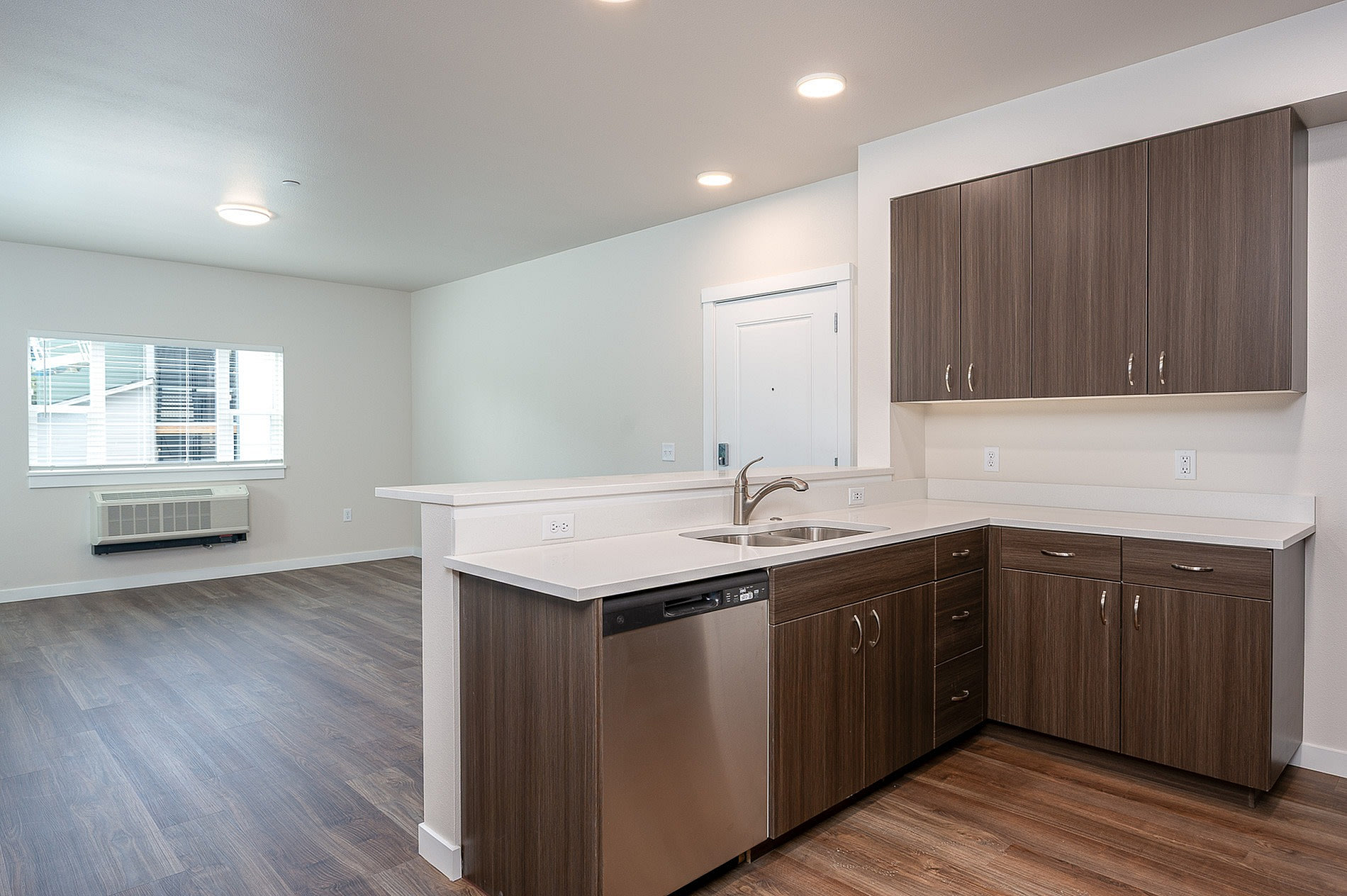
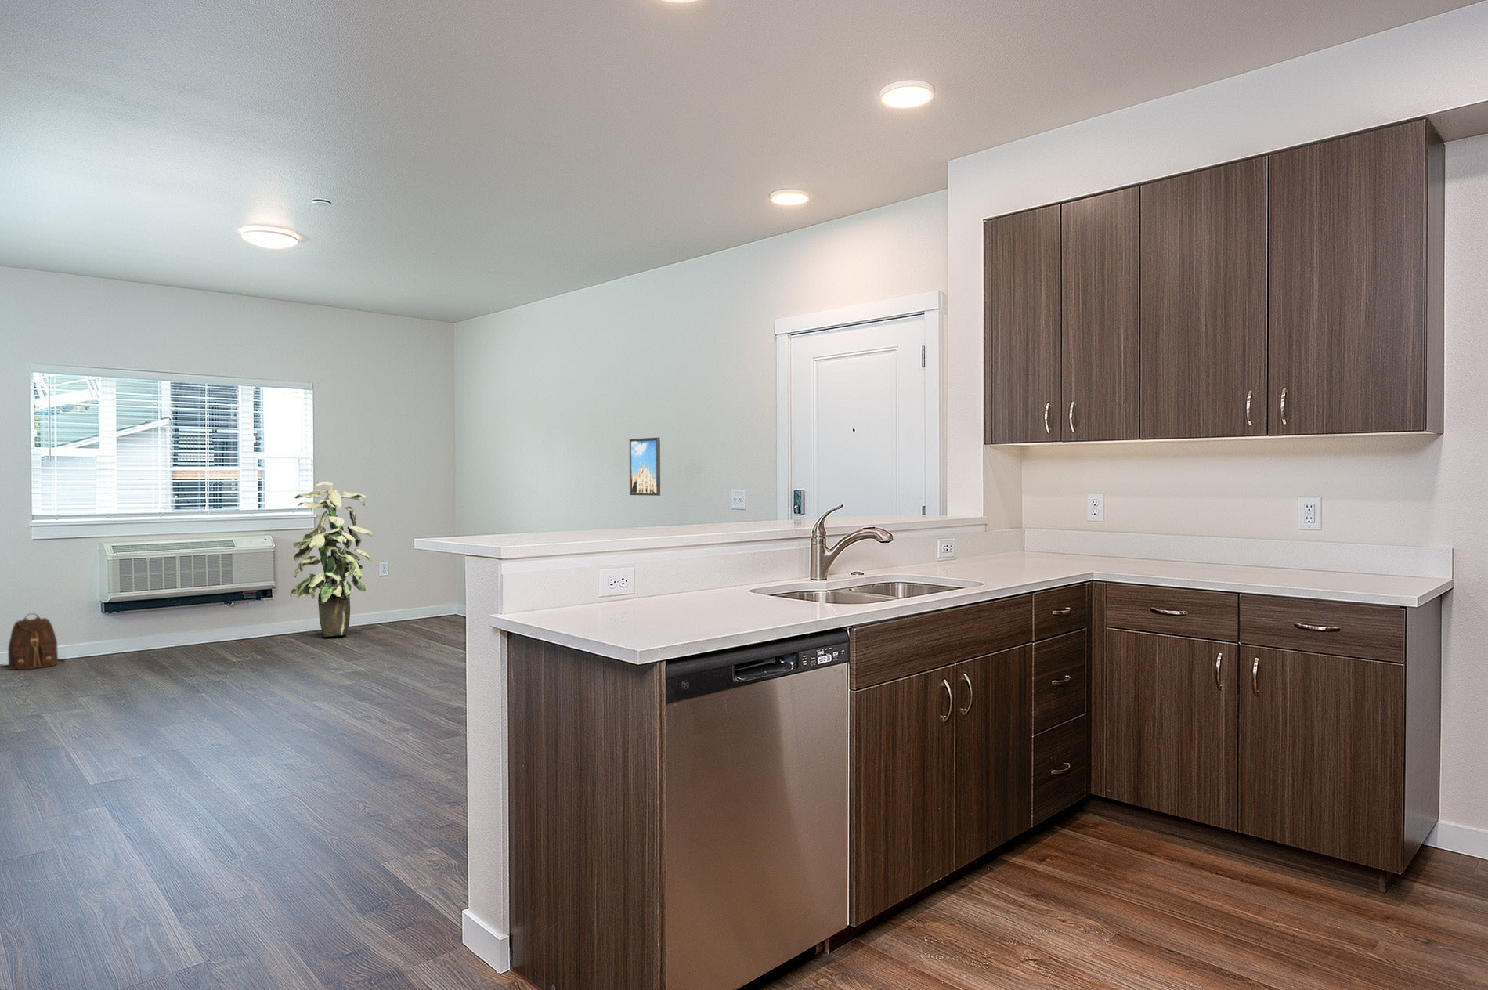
+ indoor plant [289,481,373,638]
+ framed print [629,438,661,496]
+ backpack [0,612,67,671]
